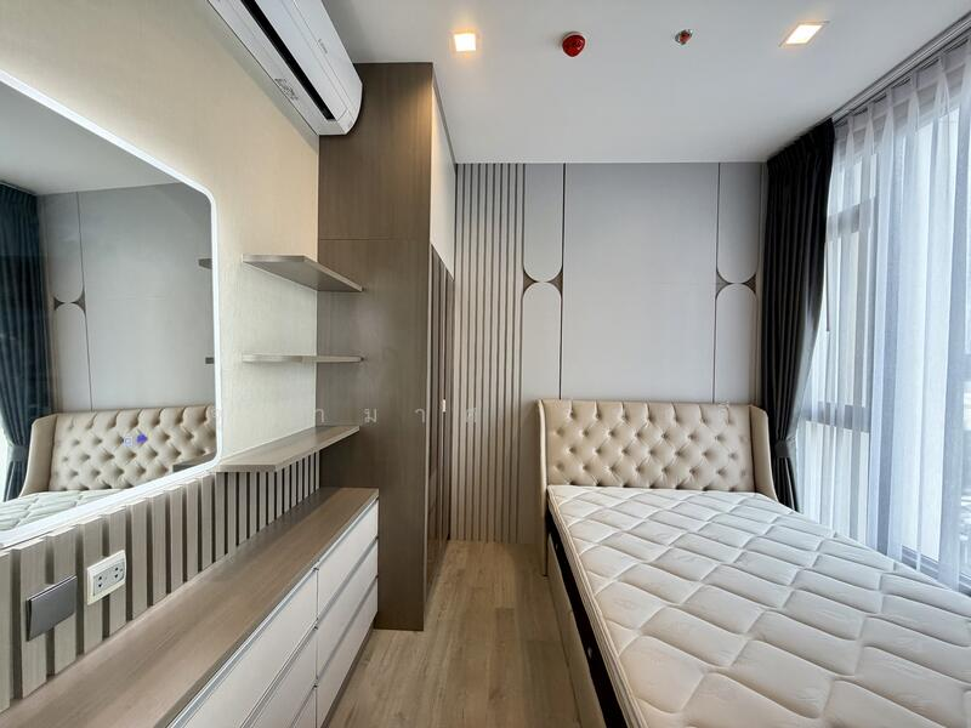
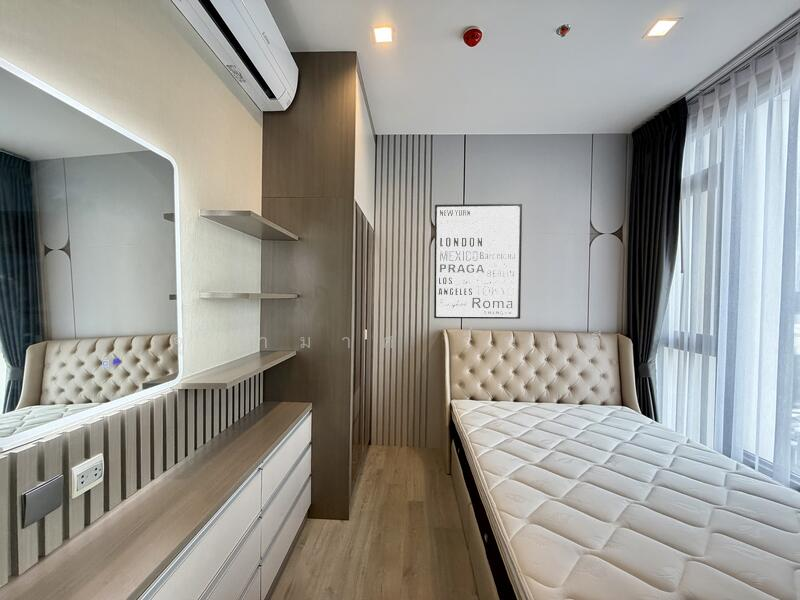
+ wall art [433,203,523,320]
